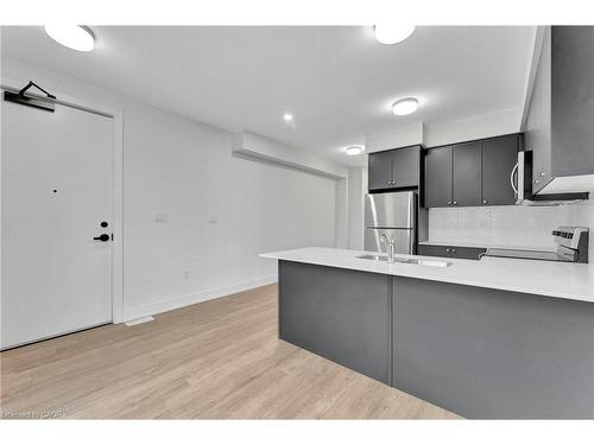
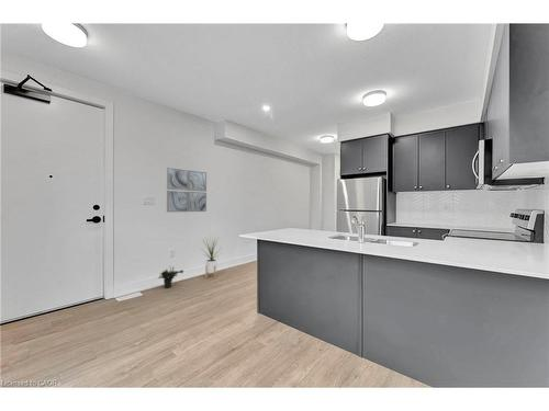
+ house plant [200,233,223,279]
+ potted plant [157,266,184,289]
+ wall art [166,167,208,214]
